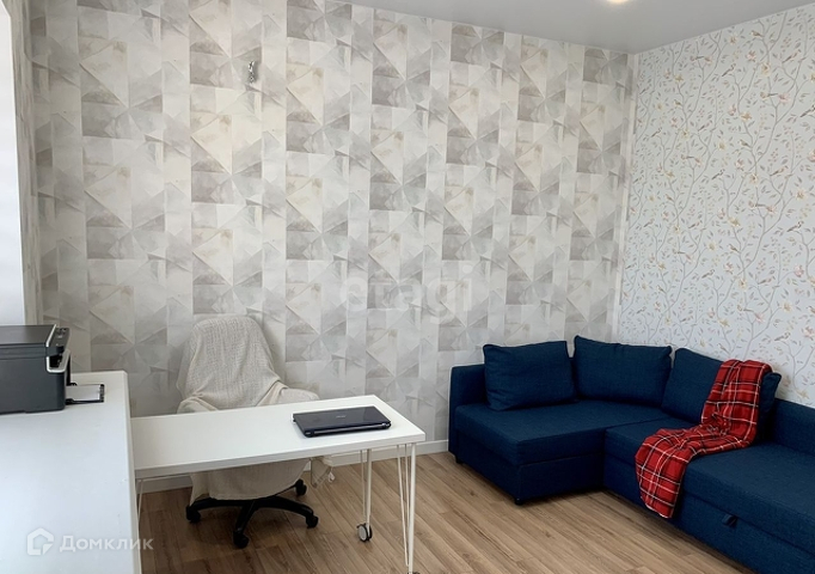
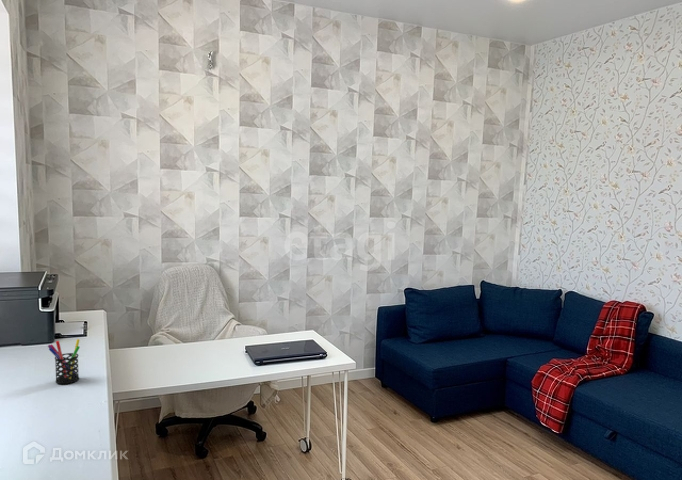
+ pen holder [47,338,81,385]
